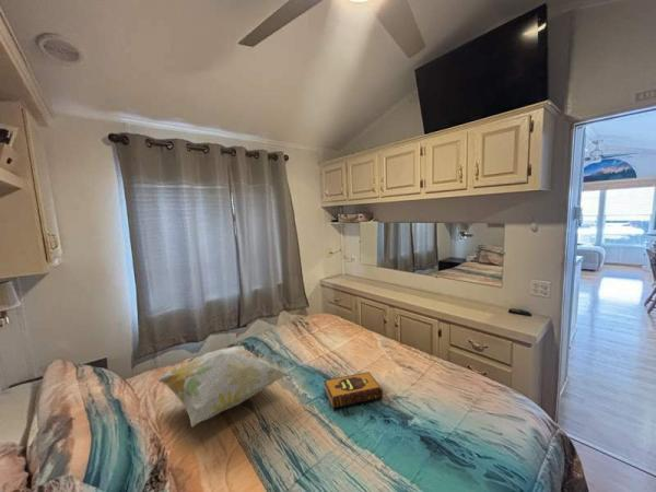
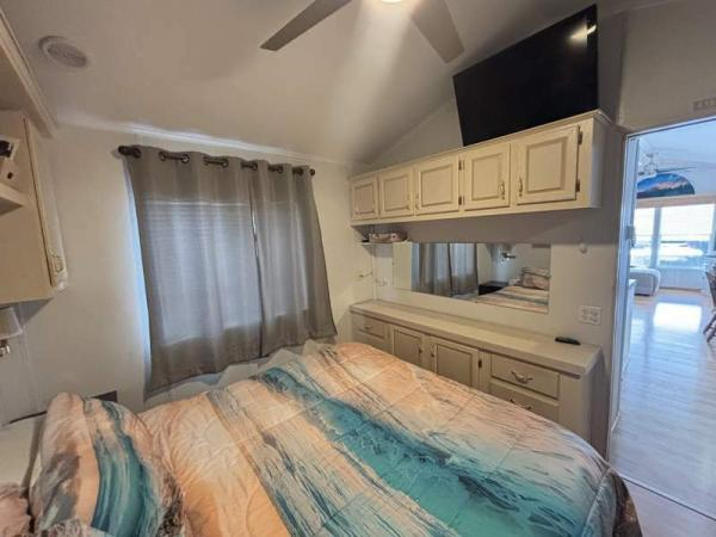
- decorative pillow [155,345,290,427]
- hardback book [323,371,384,410]
